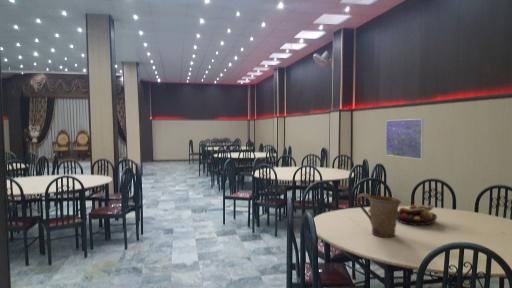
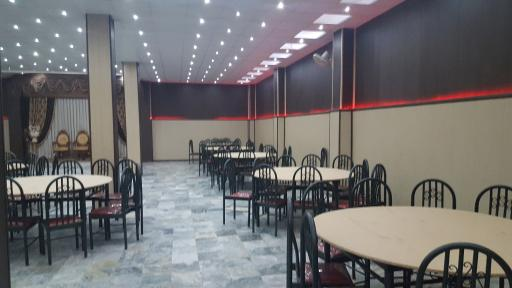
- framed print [385,118,424,160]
- pitcher [356,192,402,238]
- fruit bowl [397,204,438,226]
